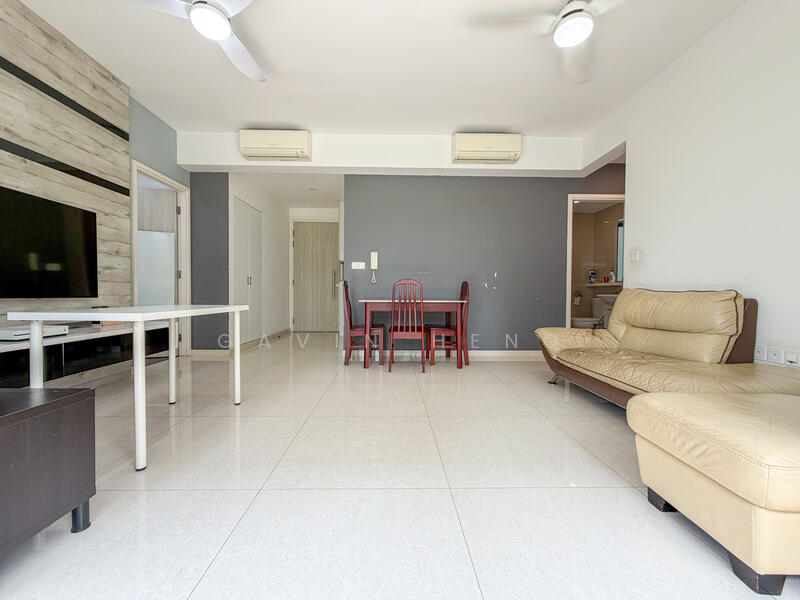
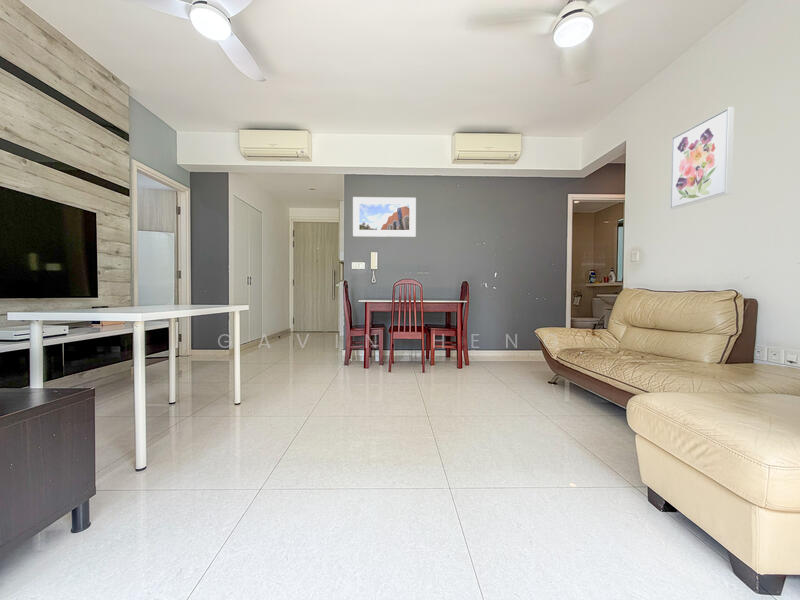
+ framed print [352,196,417,238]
+ wall art [669,106,735,211]
